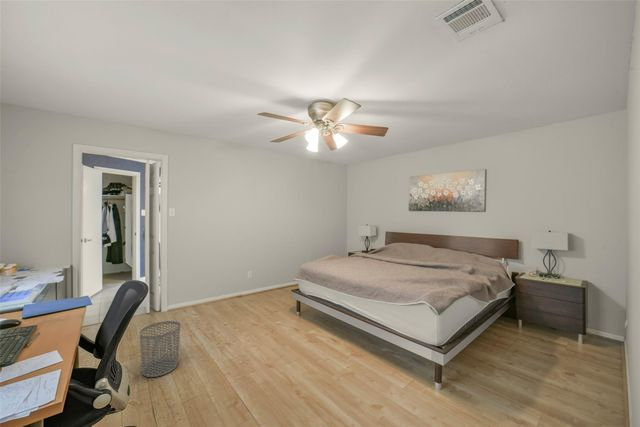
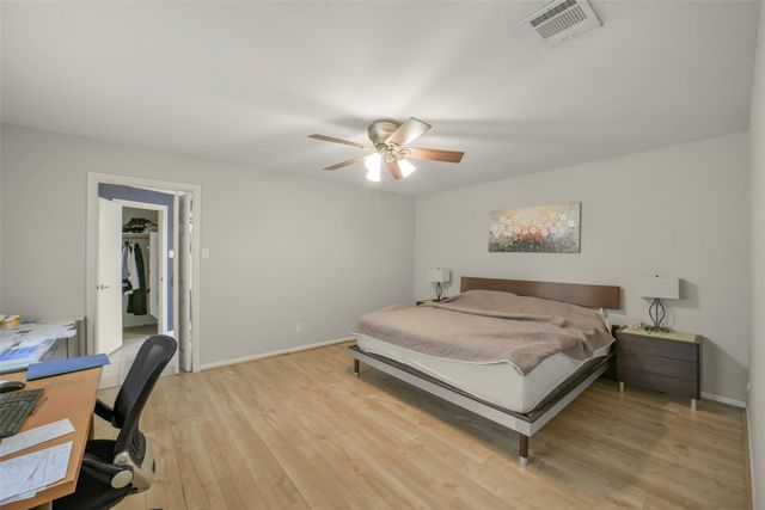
- waste bin [139,320,181,378]
